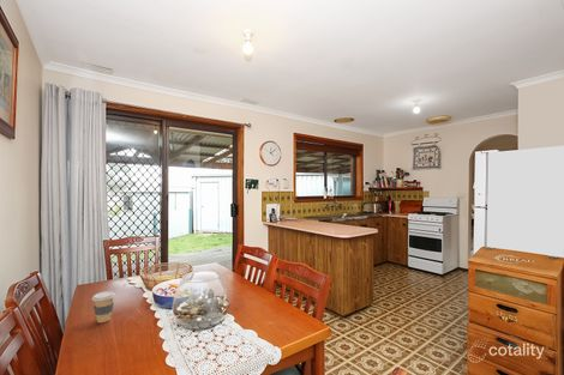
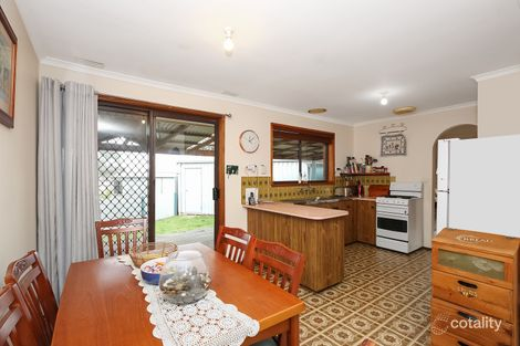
- coffee cup [91,290,116,323]
